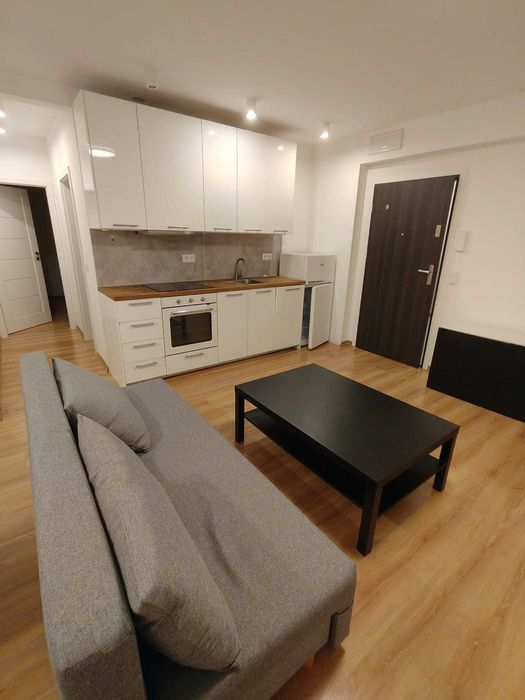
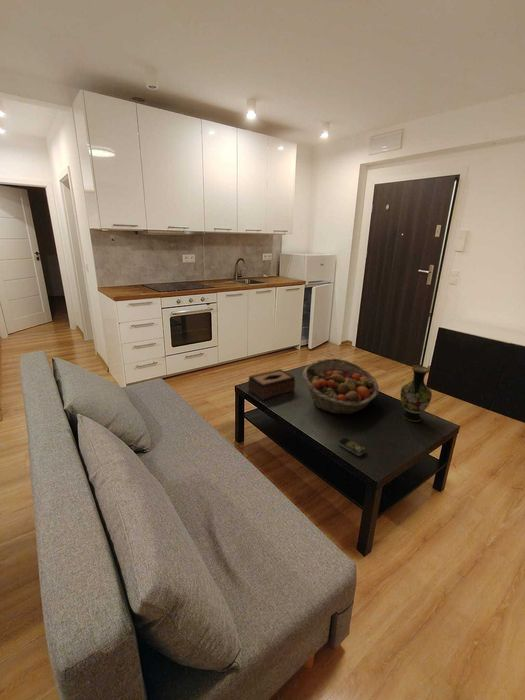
+ remote control [338,437,367,456]
+ vase [399,365,433,423]
+ fruit basket [302,357,380,415]
+ tissue box [247,368,296,401]
